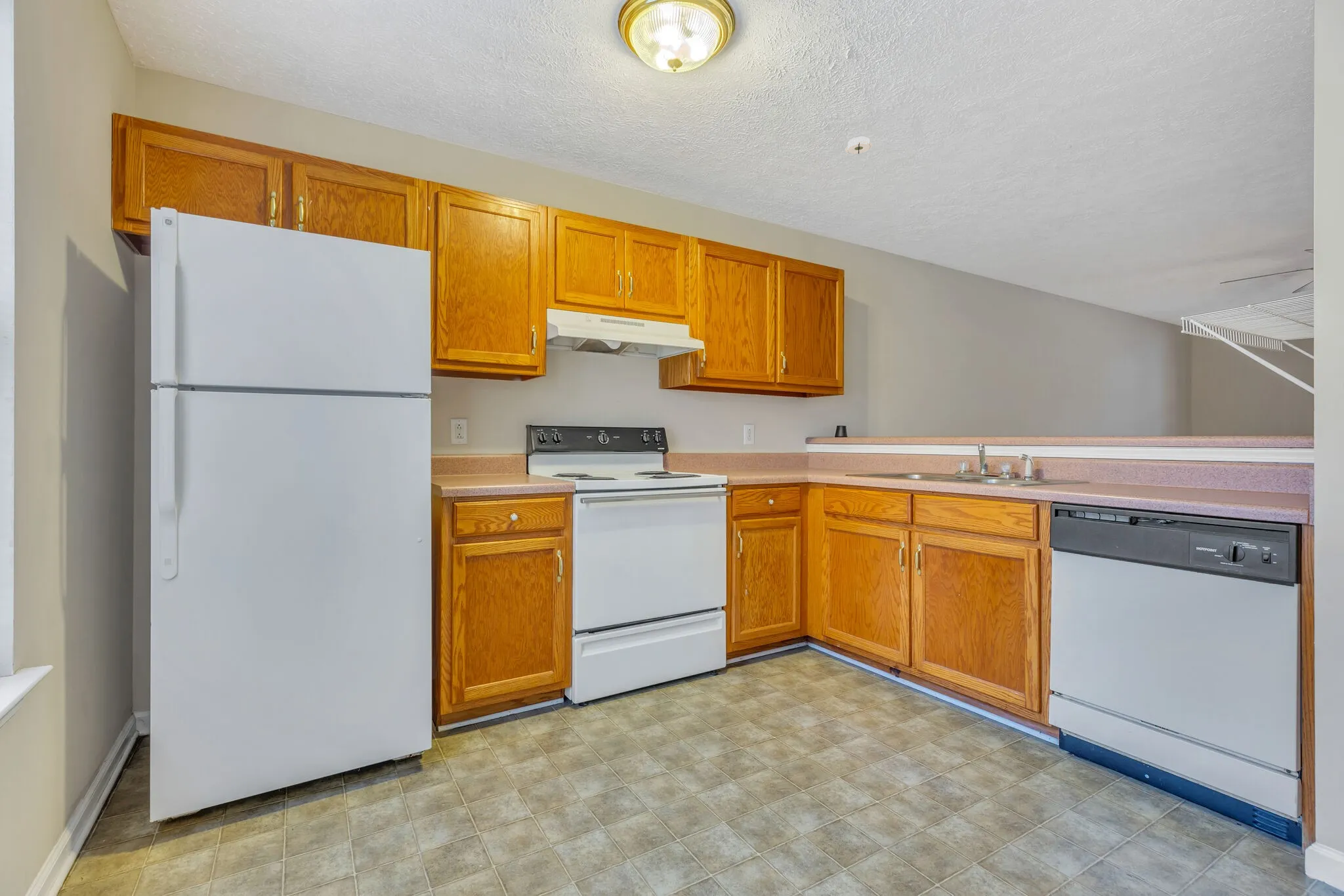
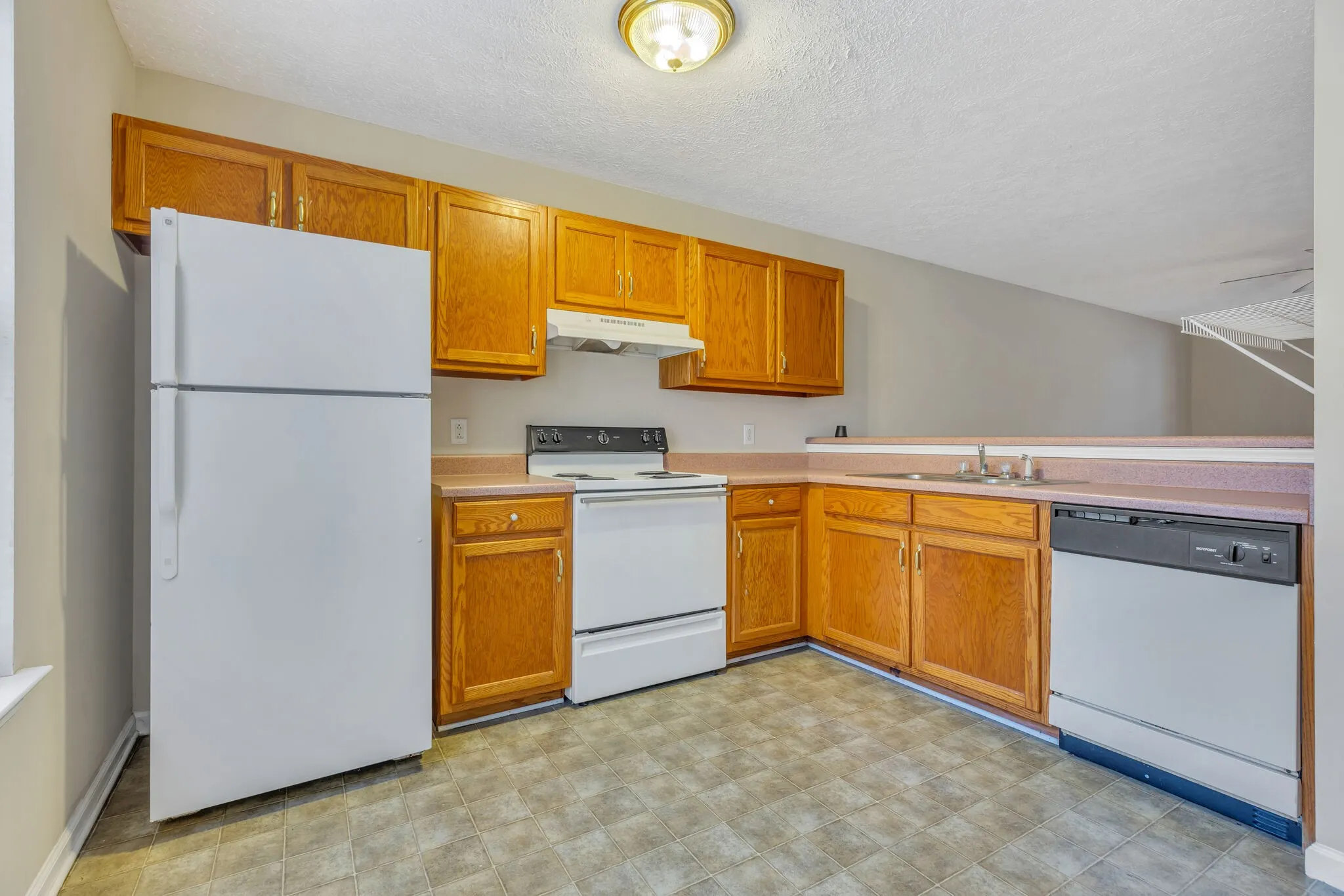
- smoke detector [844,136,873,157]
